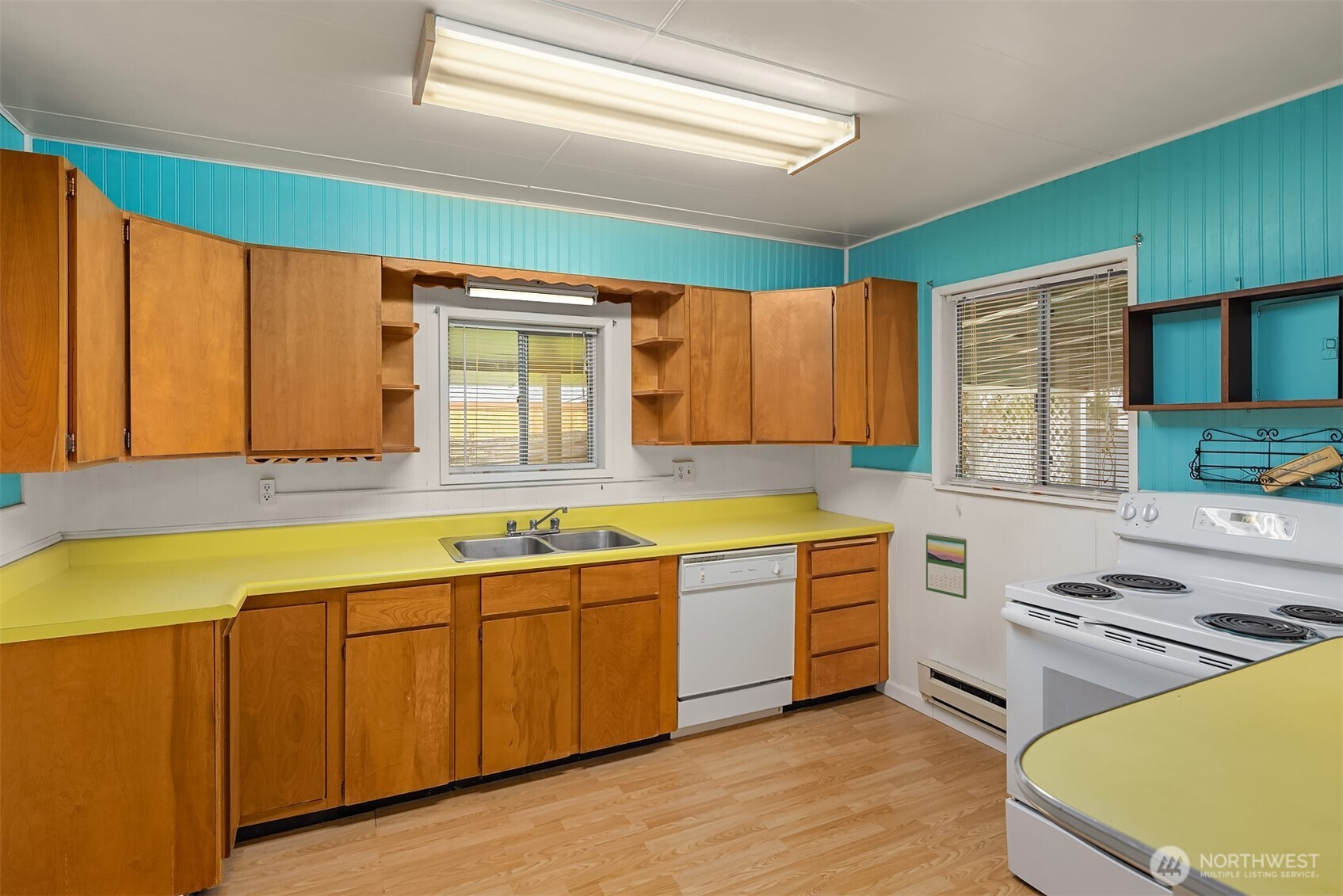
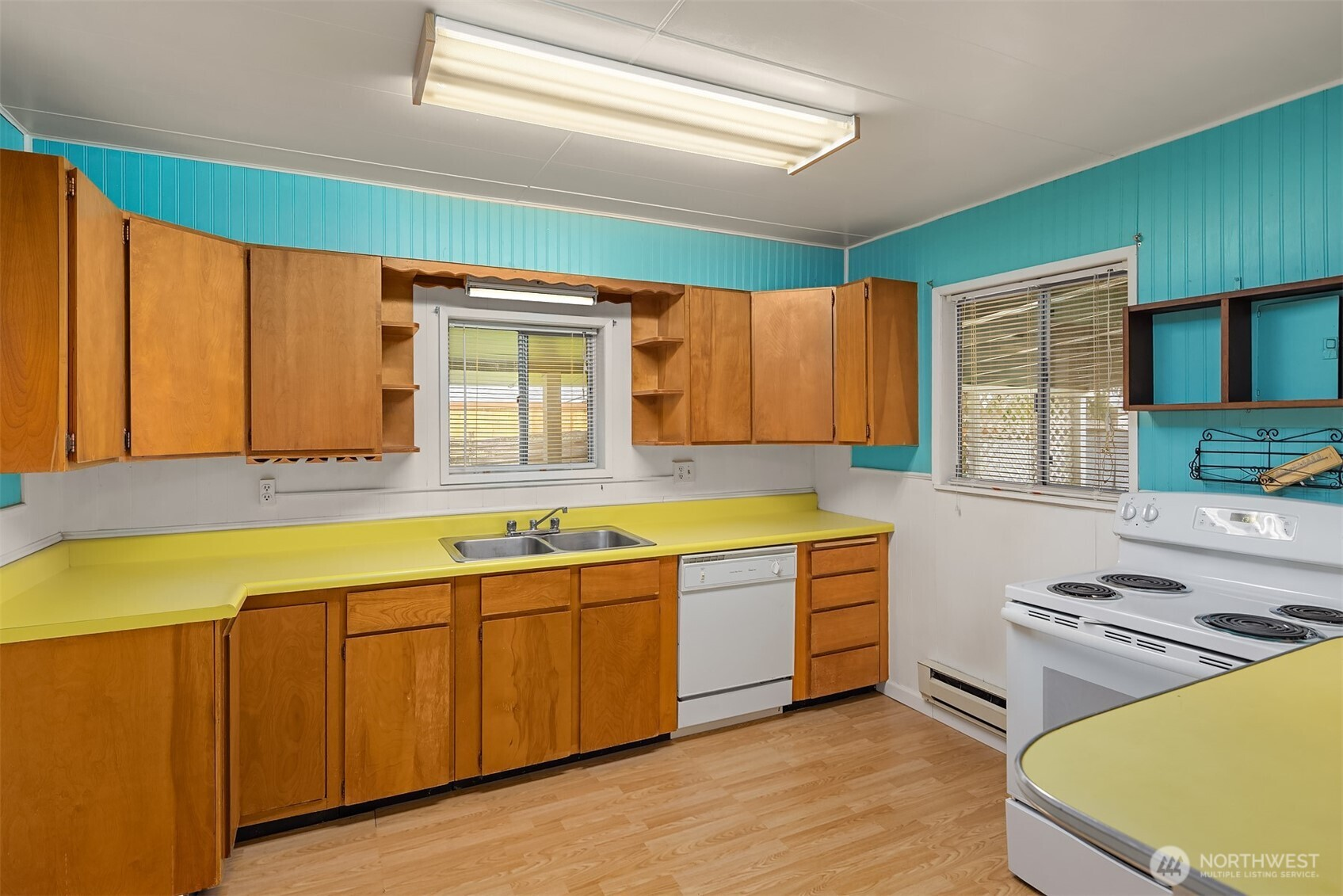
- calendar [925,532,967,600]
